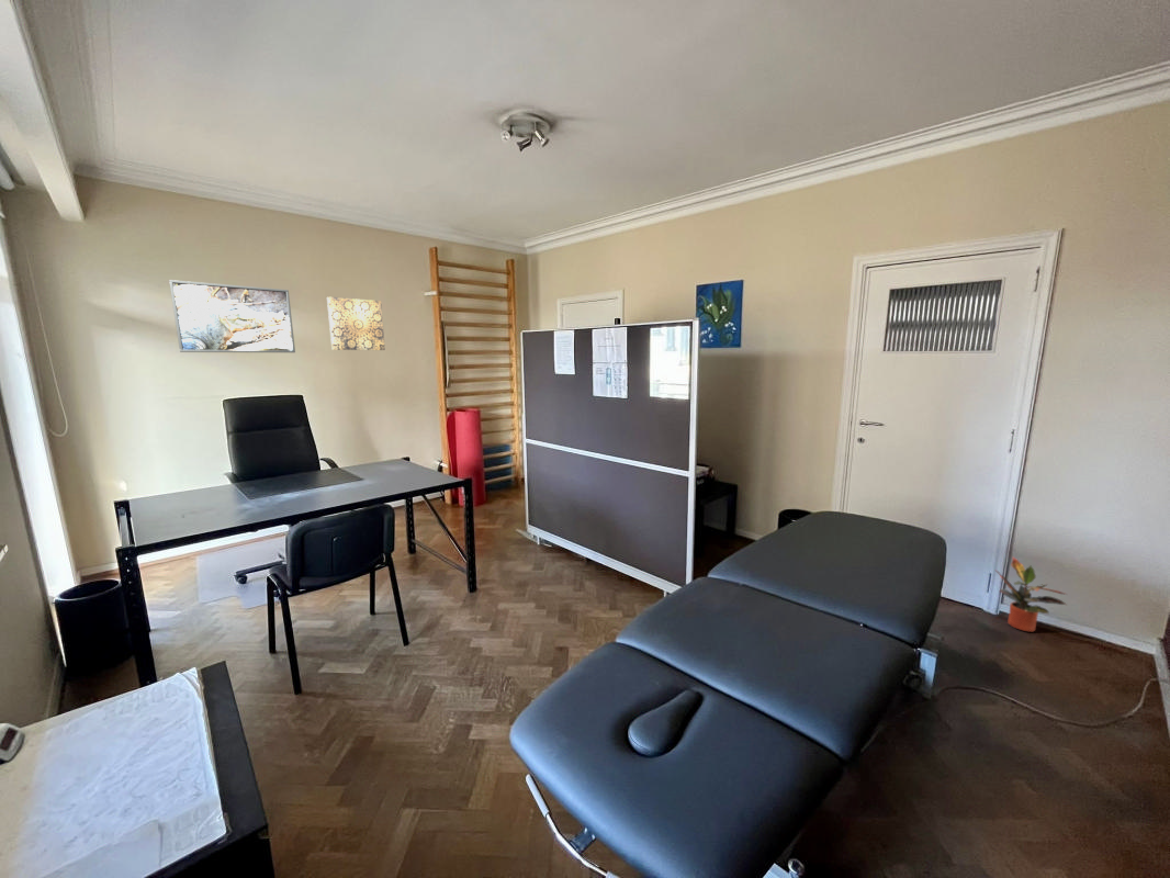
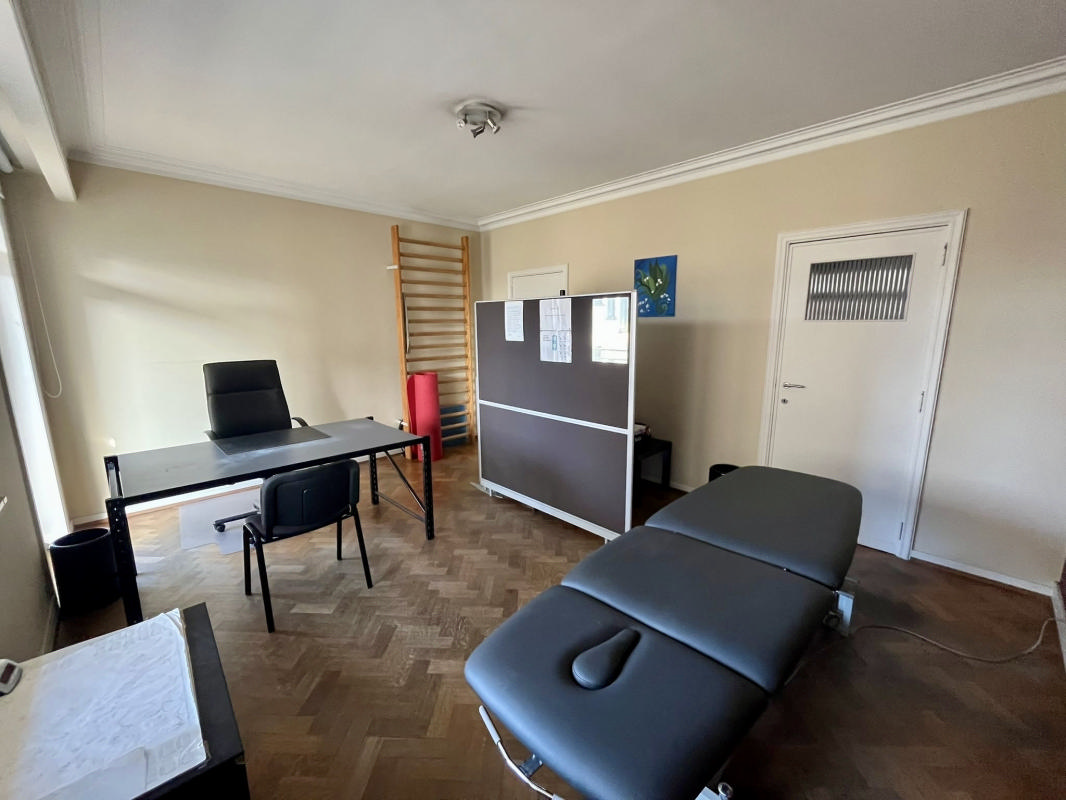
- wall art [326,296,386,351]
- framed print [168,279,296,353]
- potted plant [994,555,1069,633]
